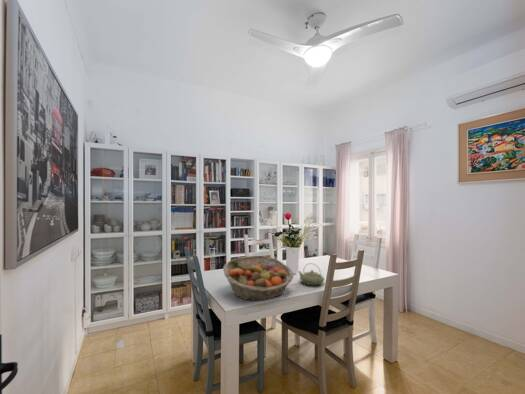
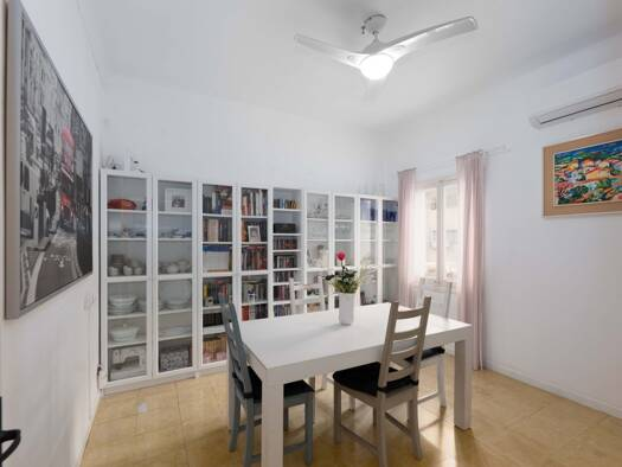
- fruit basket [222,254,294,301]
- teapot [298,262,325,286]
